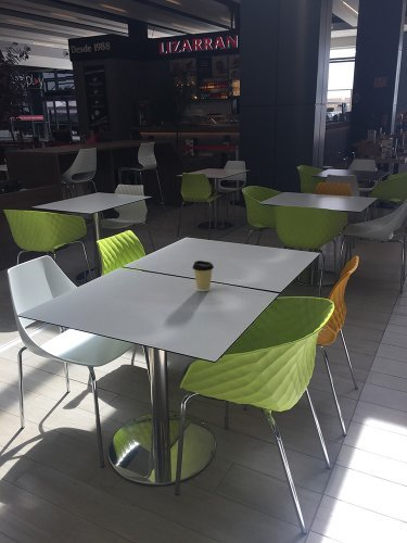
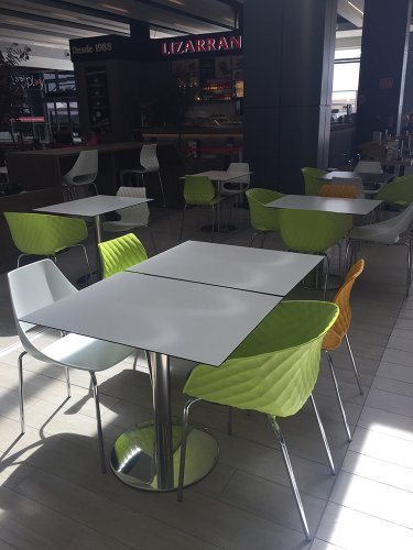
- coffee cup [191,260,215,292]
